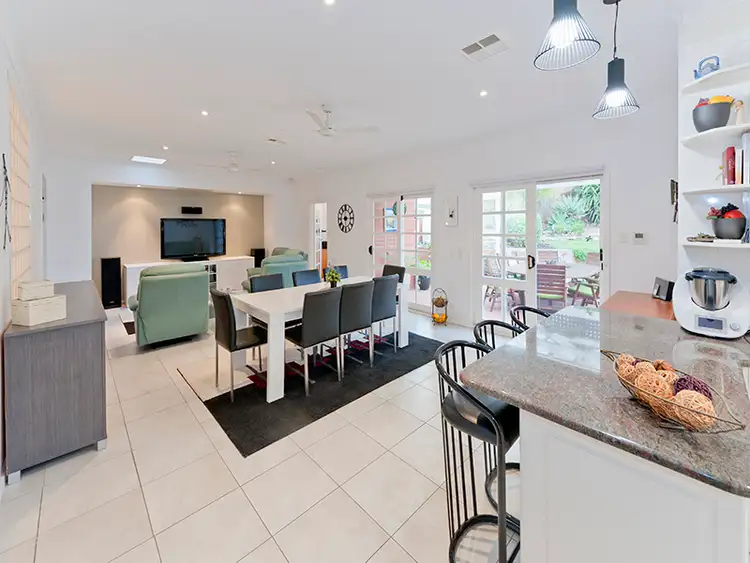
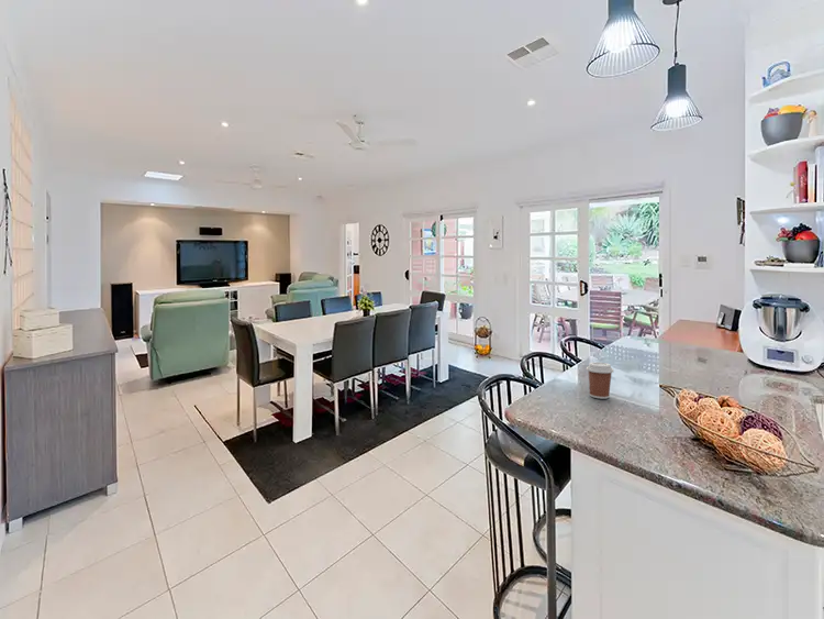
+ coffee cup [586,362,615,400]
